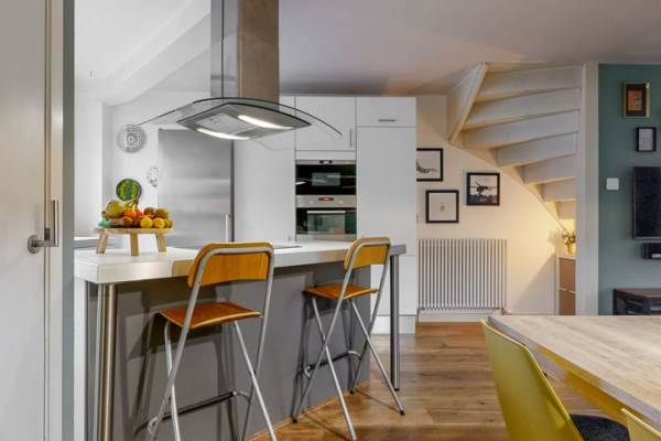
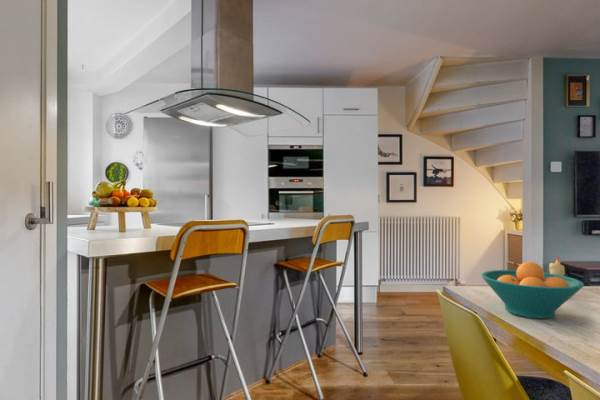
+ candle [548,256,566,276]
+ fruit bowl [480,261,585,320]
